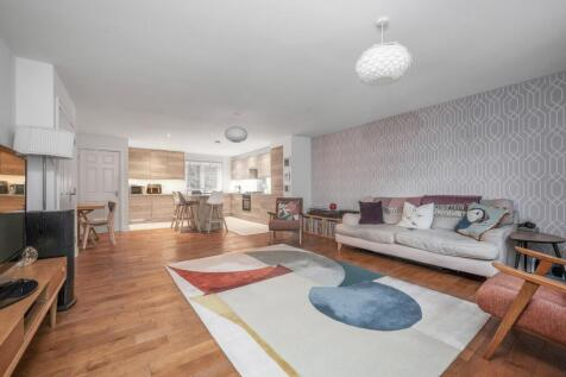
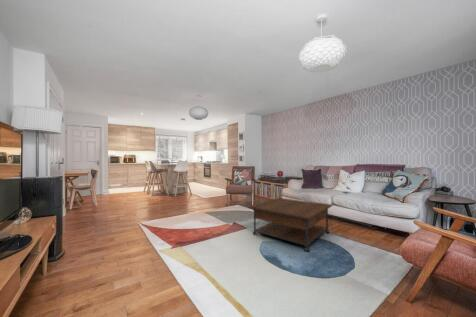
+ coffee table [248,197,334,252]
